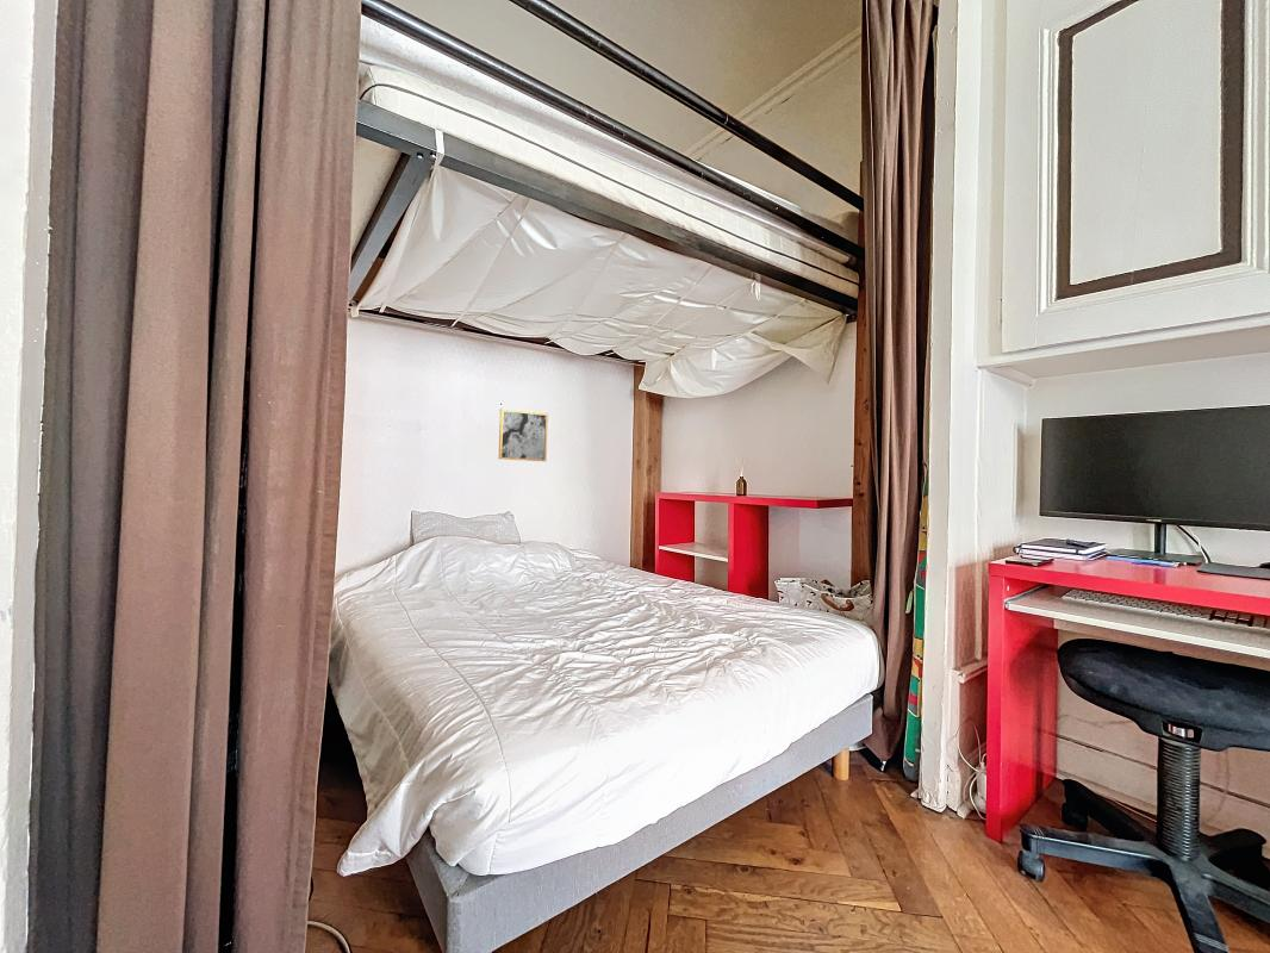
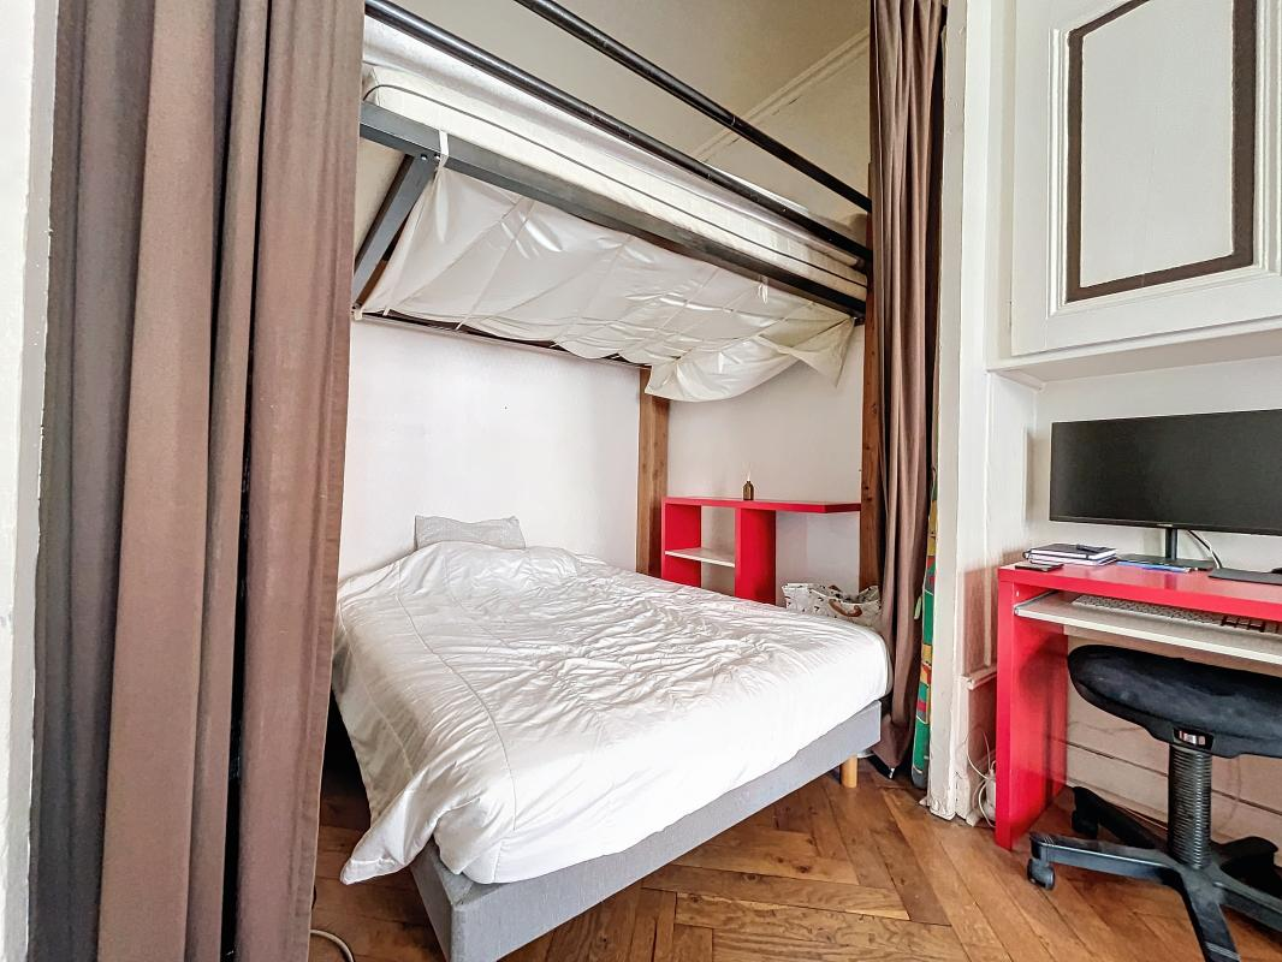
- wall art [498,407,549,462]
